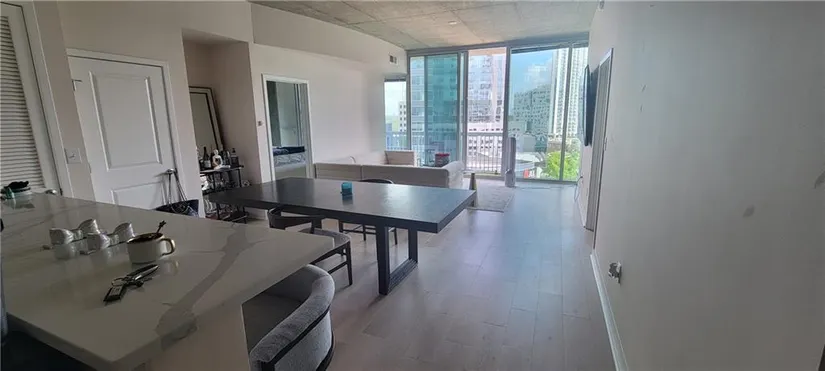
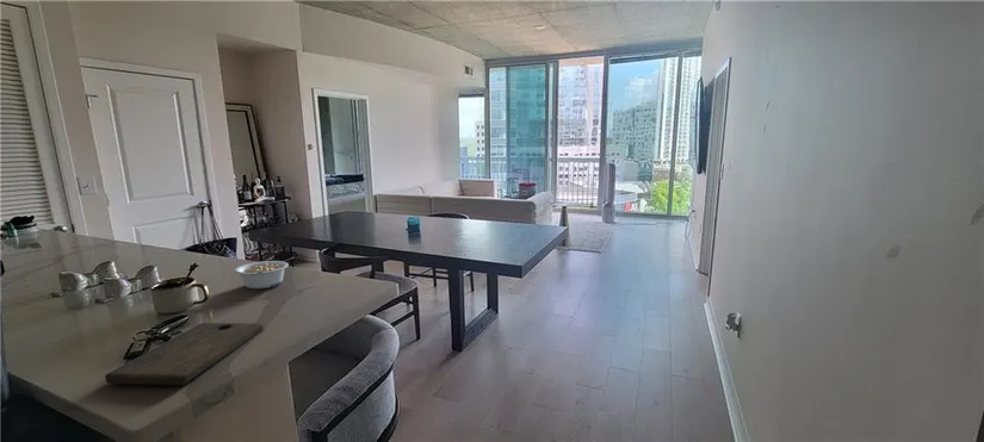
+ cutting board [104,322,265,386]
+ legume [234,260,290,290]
